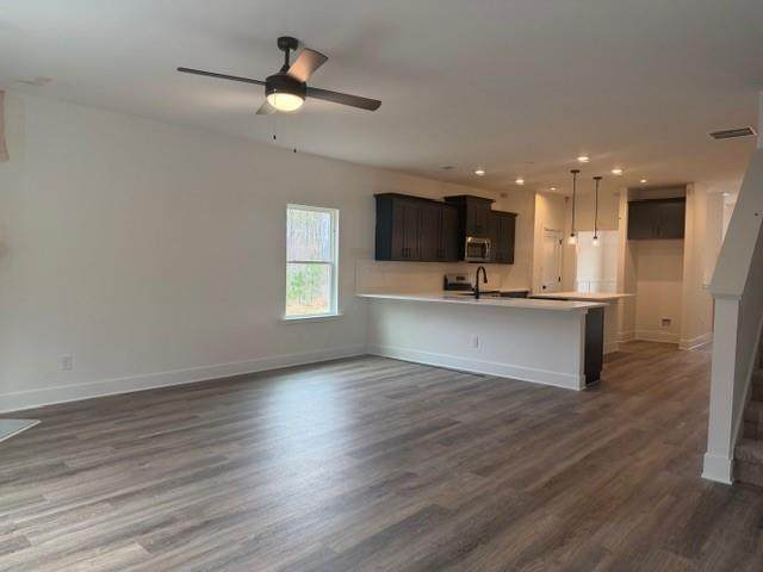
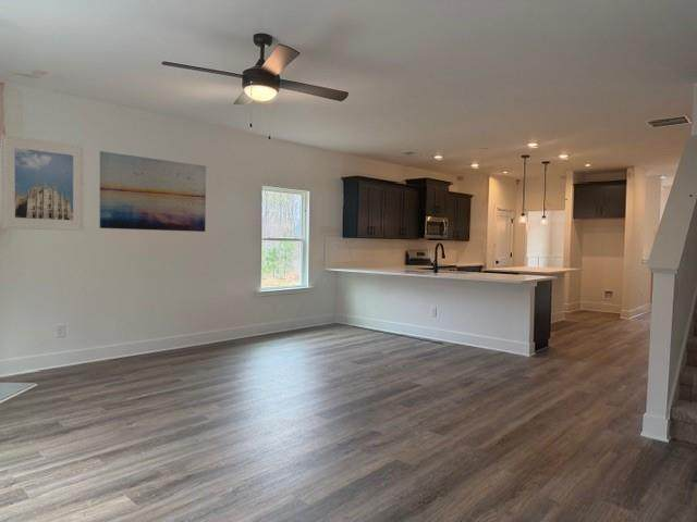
+ wall art [99,150,207,233]
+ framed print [0,134,86,232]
